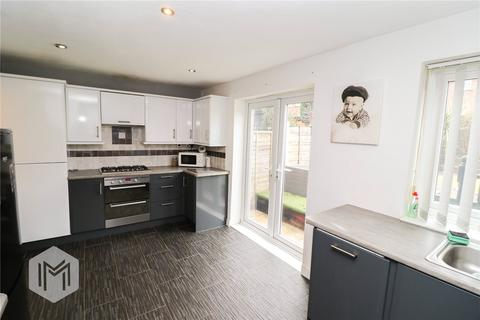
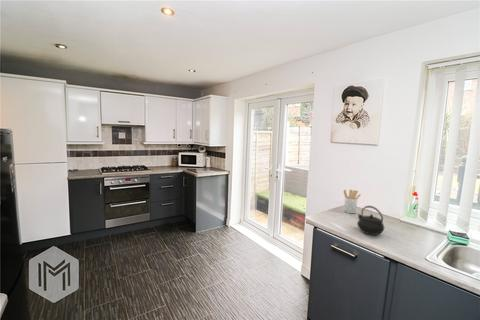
+ kettle [356,205,385,236]
+ utensil holder [343,189,361,215]
